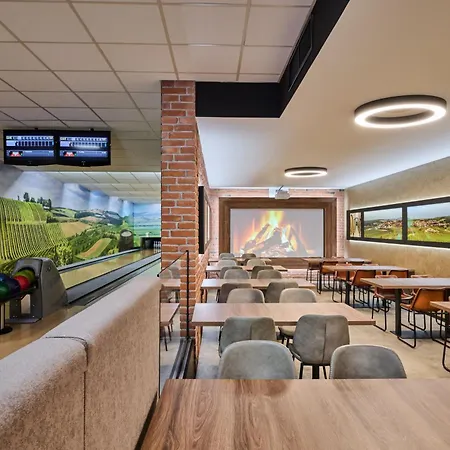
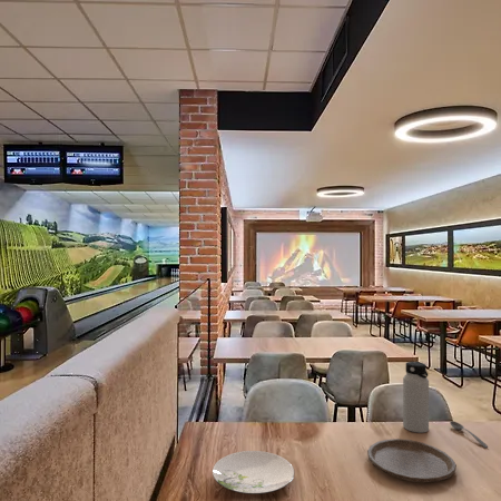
+ water bottle [402,361,430,433]
+ plate [212,450,295,495]
+ plate [366,438,458,483]
+ soupspoon [449,420,489,449]
